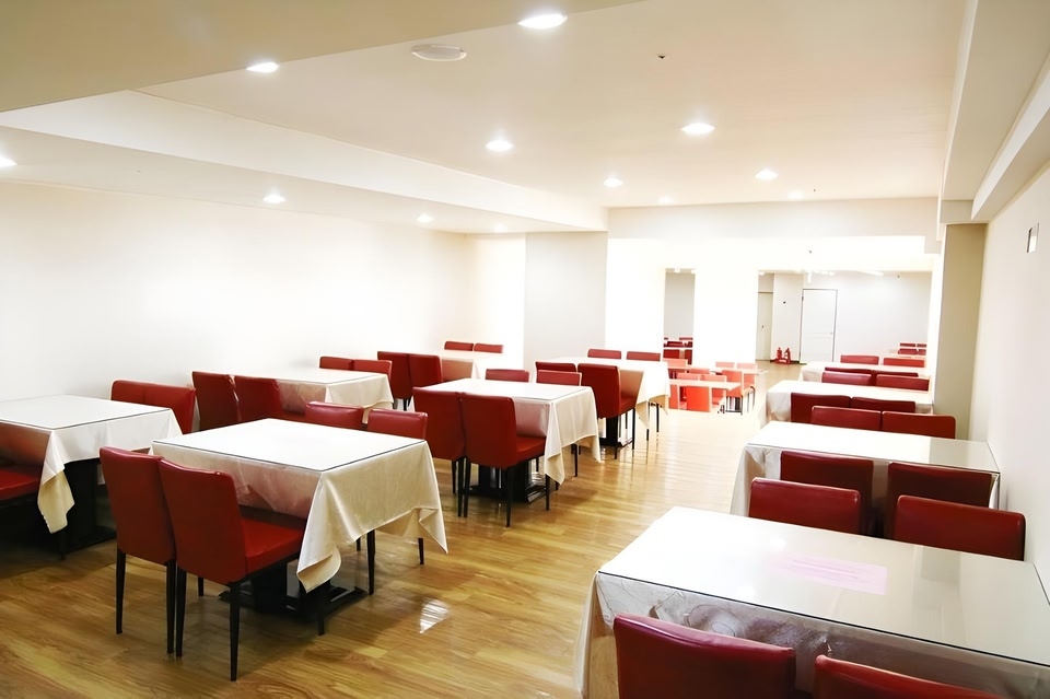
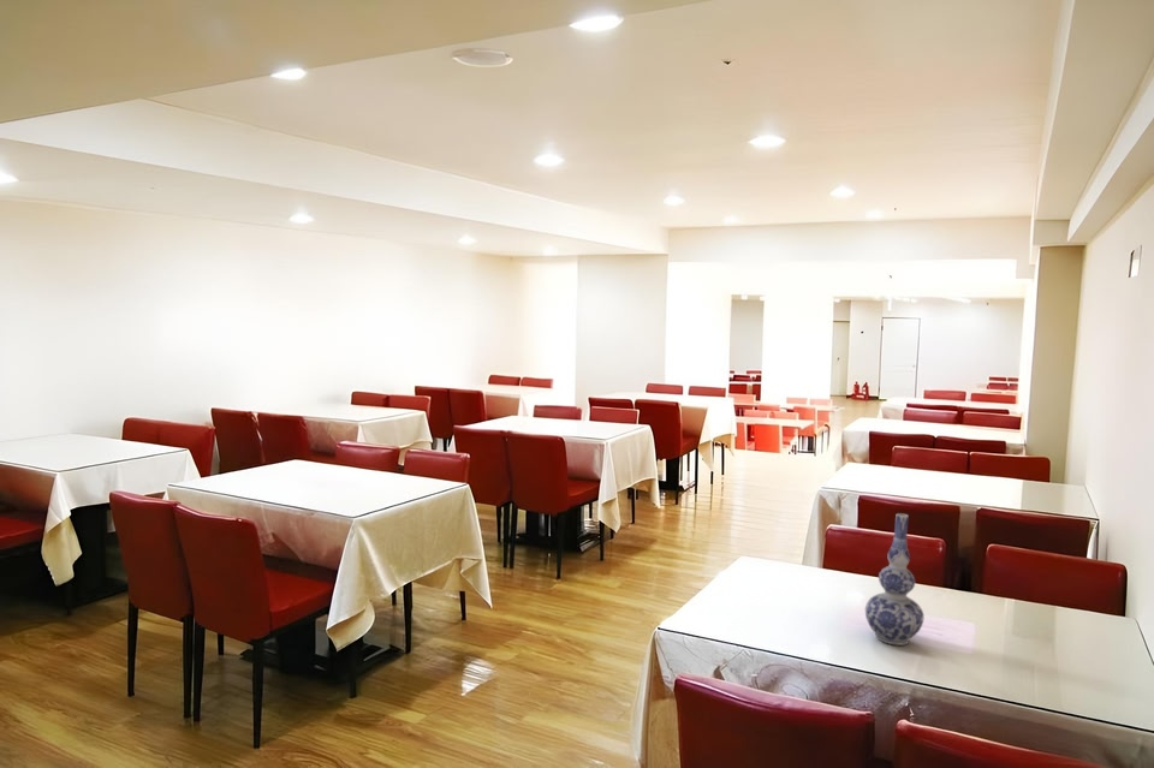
+ vase [864,512,926,647]
